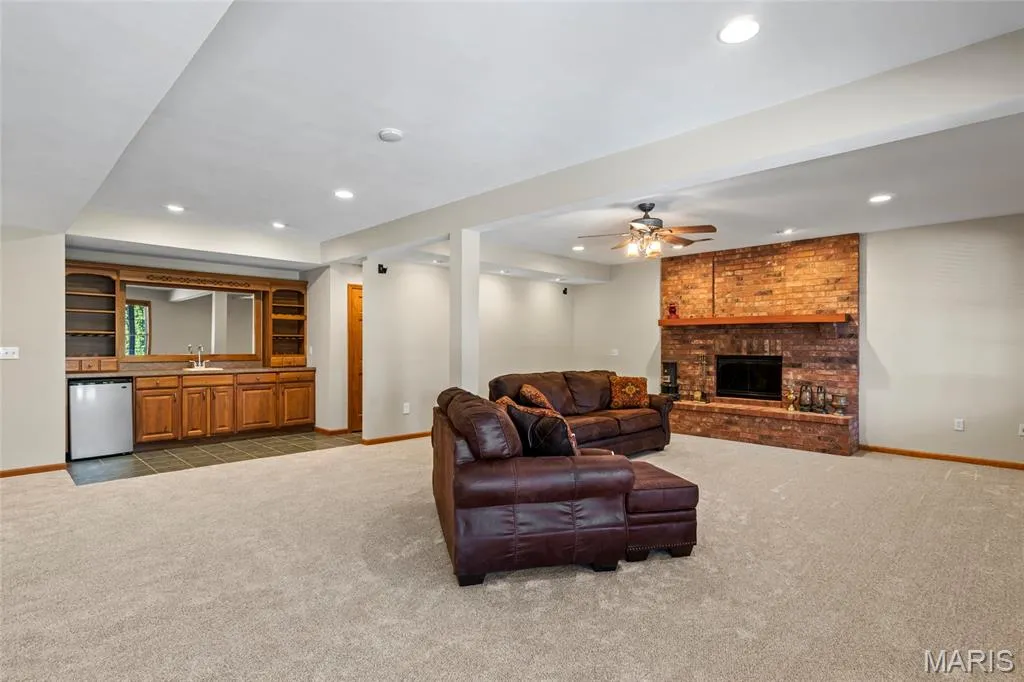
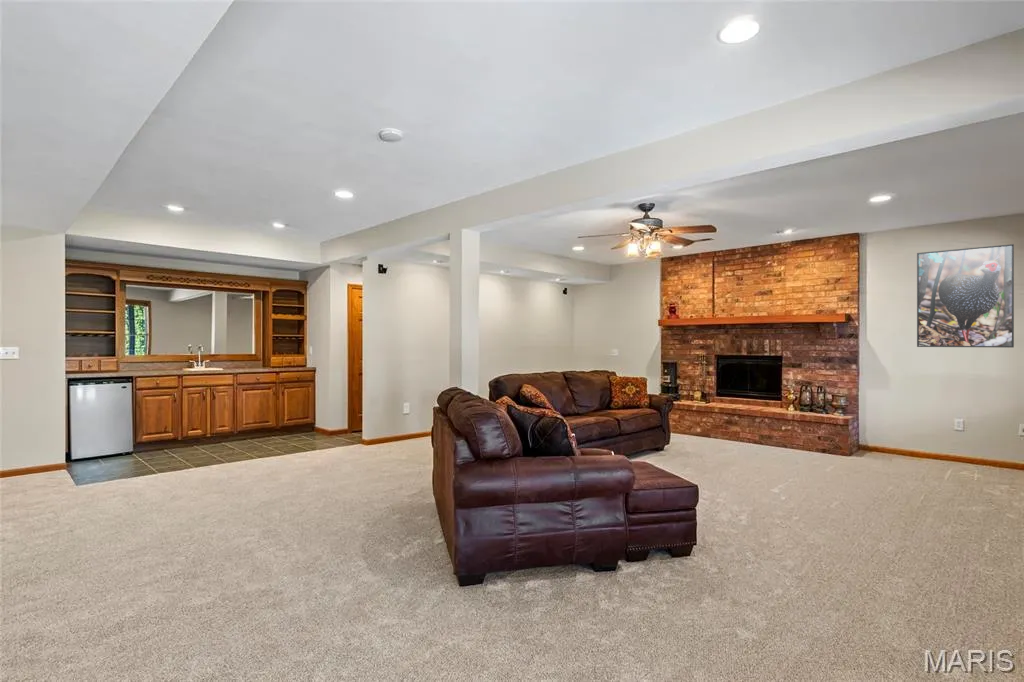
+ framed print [916,243,1015,349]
